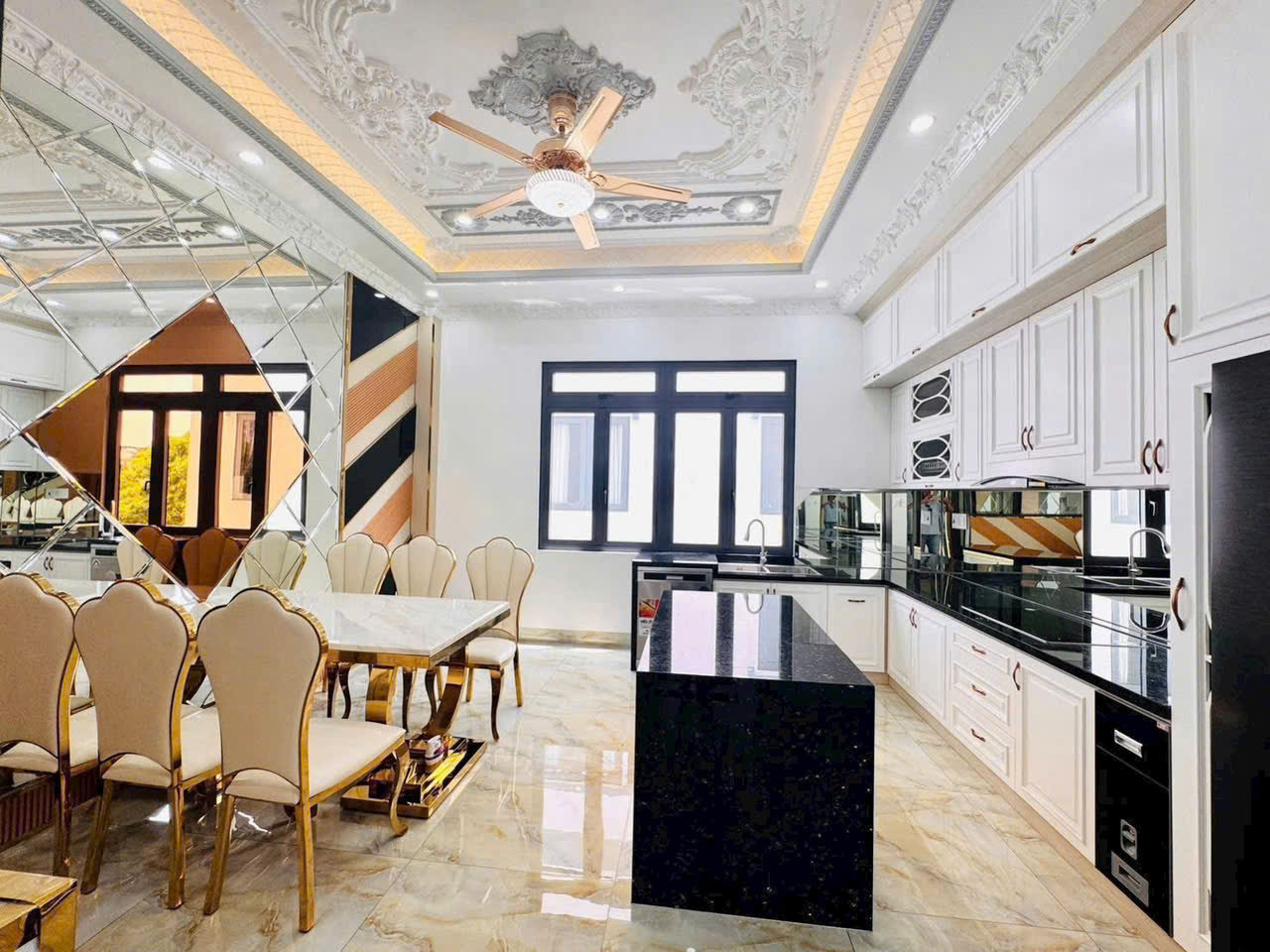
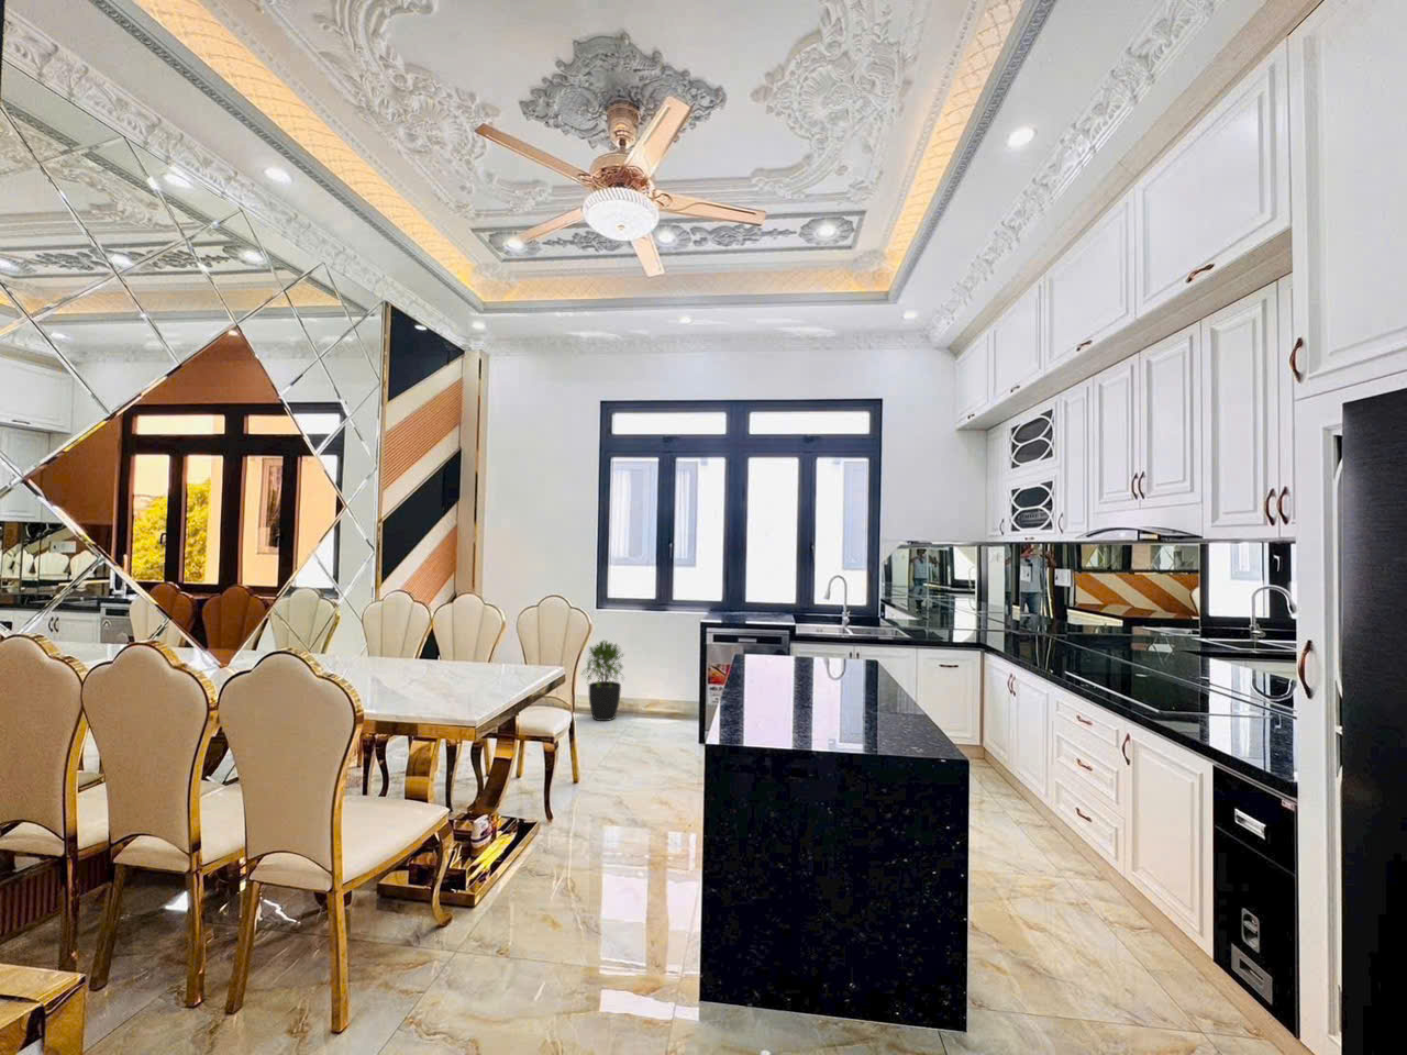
+ potted plant [579,638,626,723]
